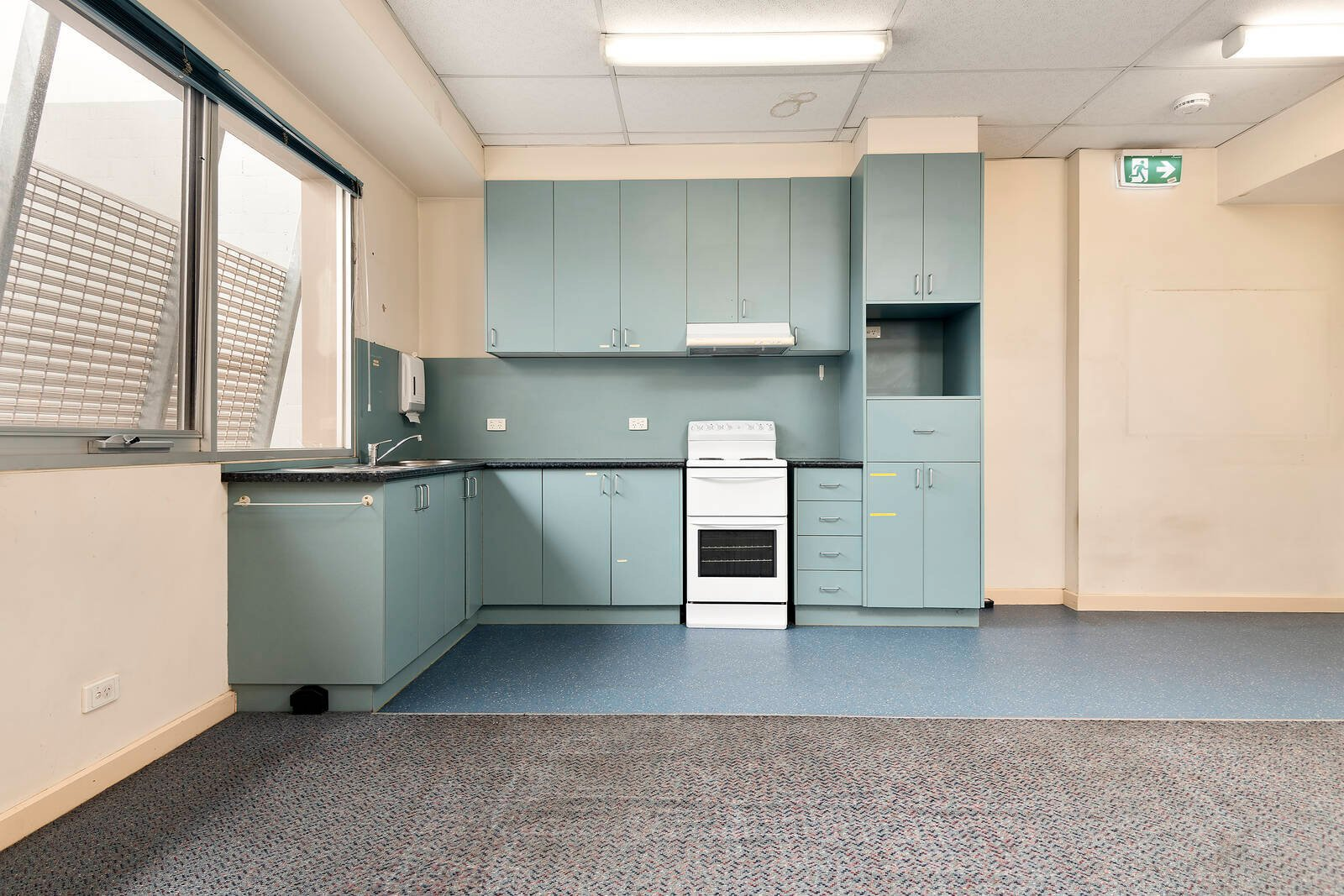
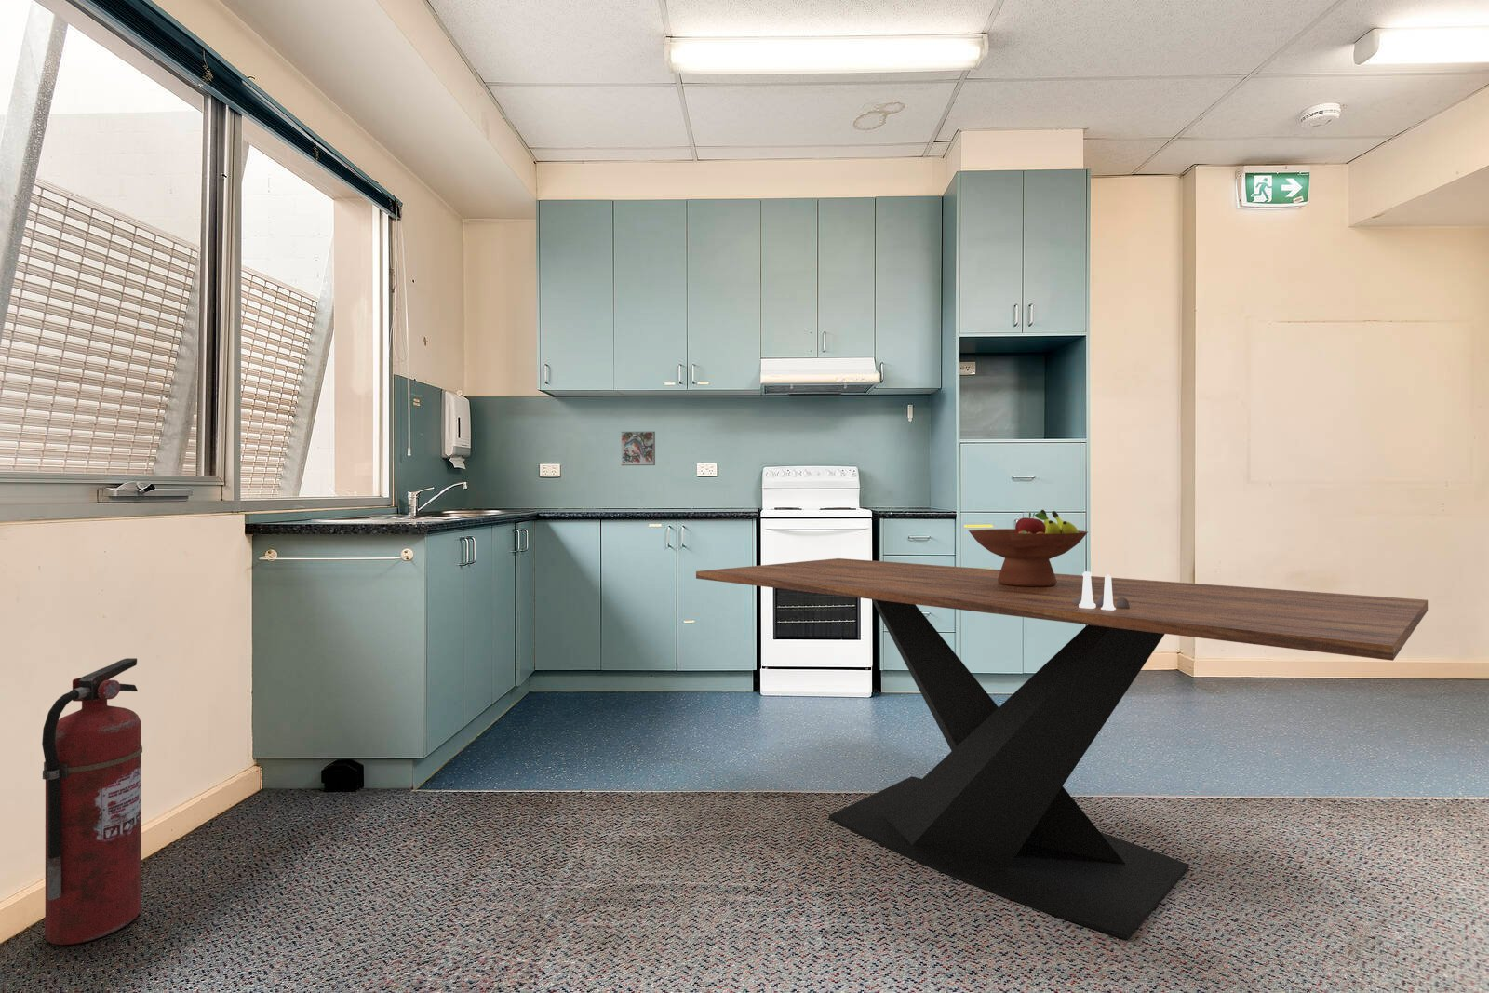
+ dining table [695,557,1428,941]
+ decorative tile [620,431,656,467]
+ salt and pepper shaker set [1074,571,1130,611]
+ fire extinguisher [41,657,143,945]
+ fruit bowl [968,509,1089,586]
